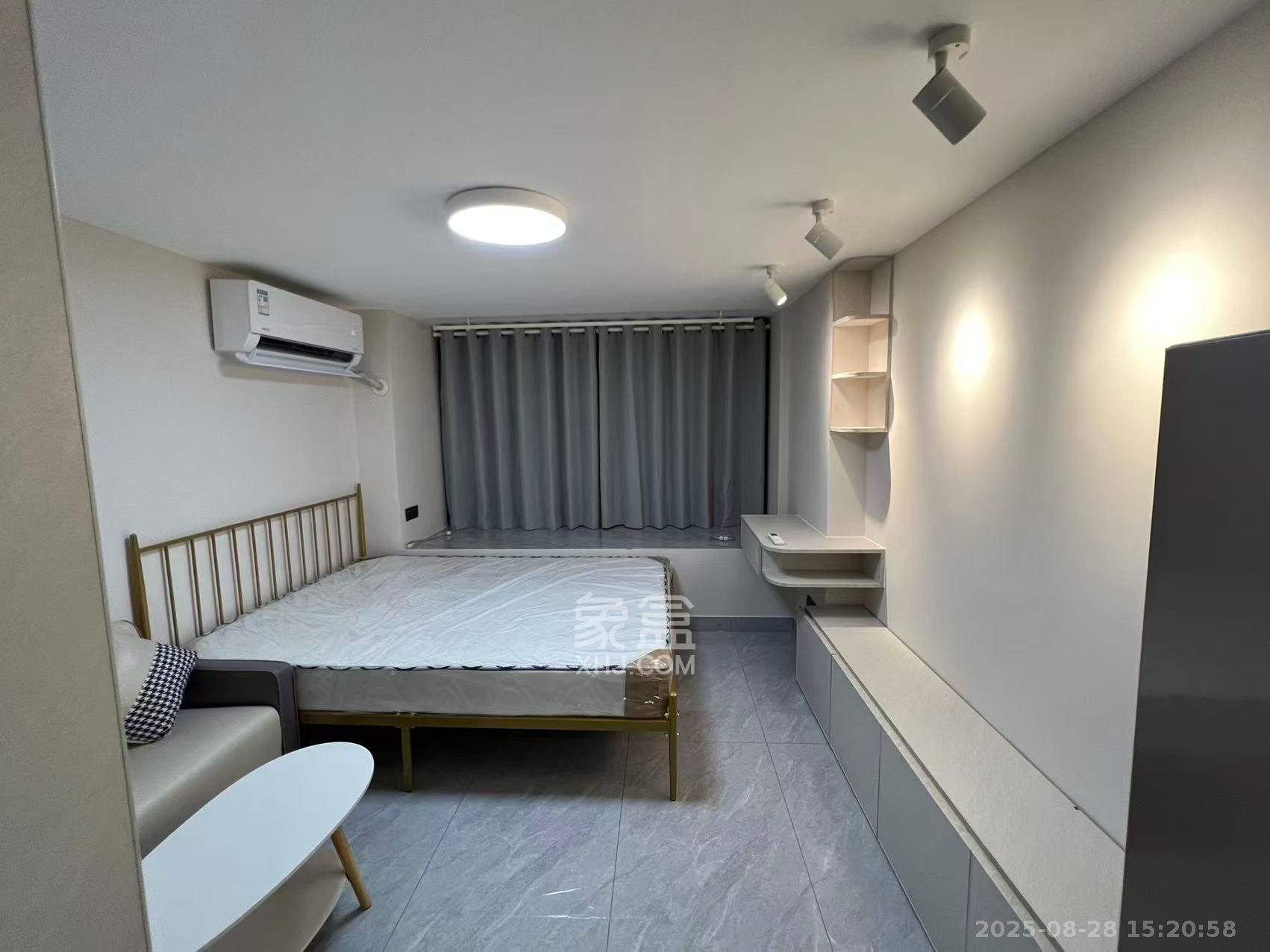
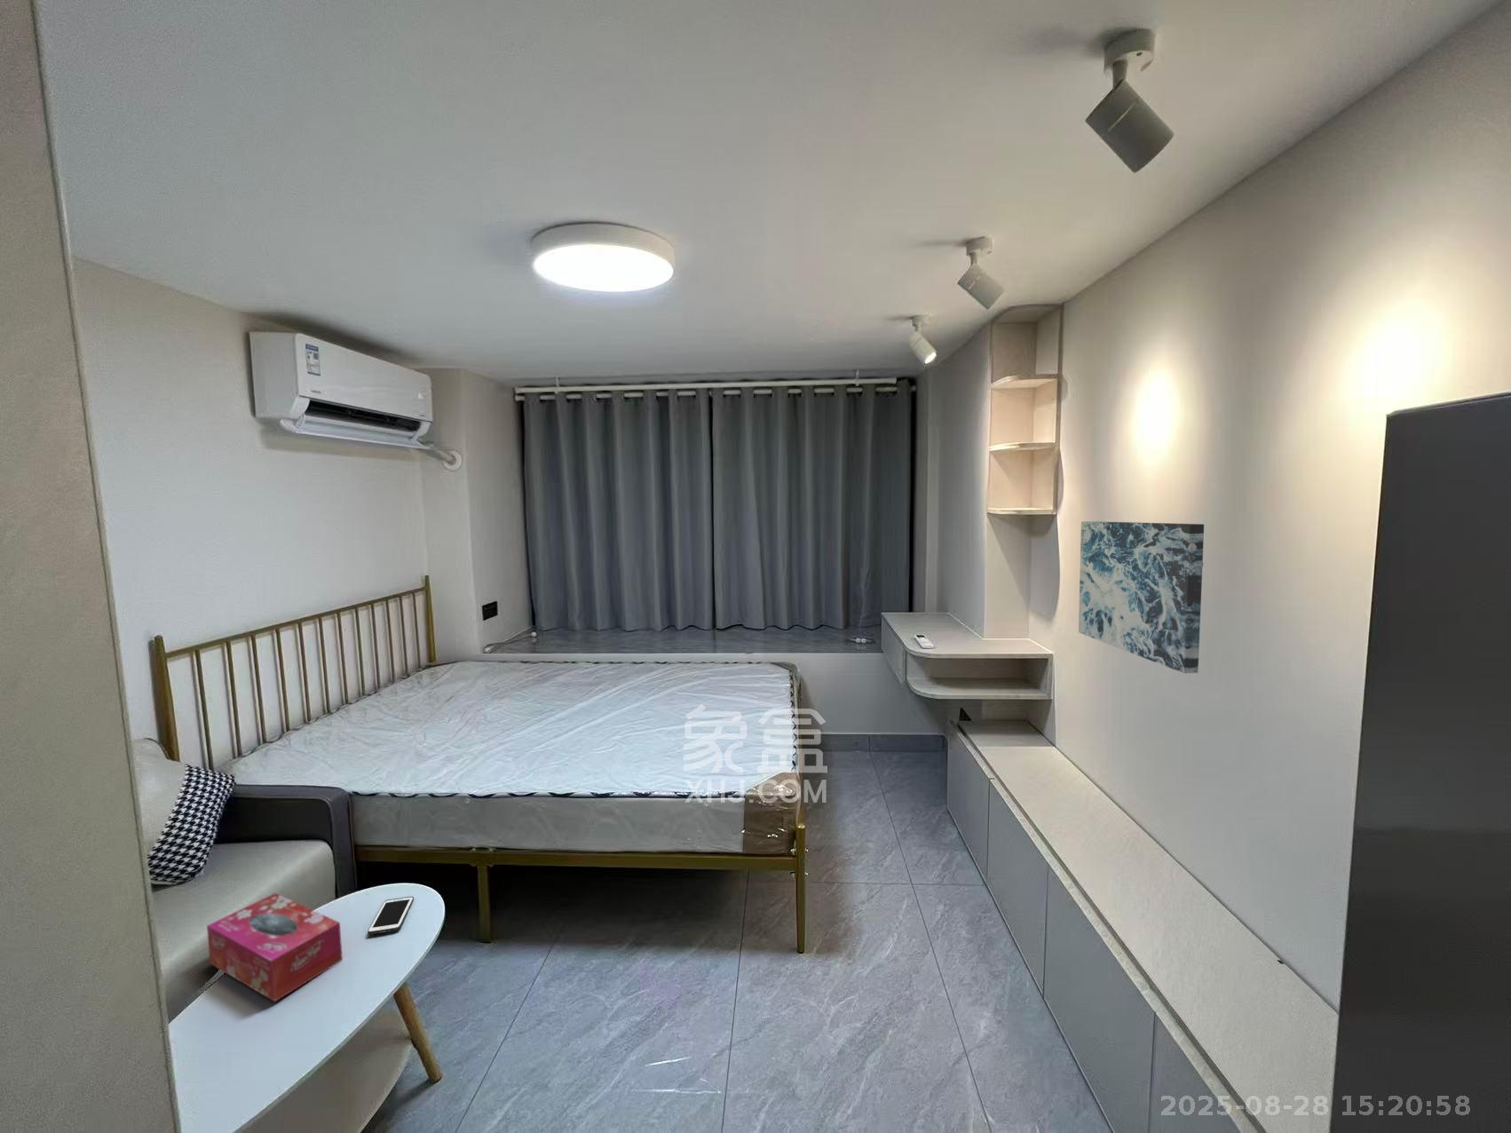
+ tissue box [206,893,344,1002]
+ cell phone [366,896,414,935]
+ wall art [1078,520,1205,674]
